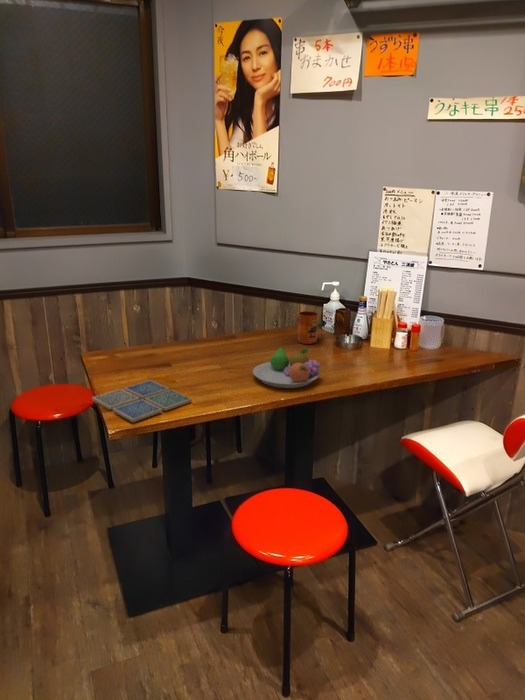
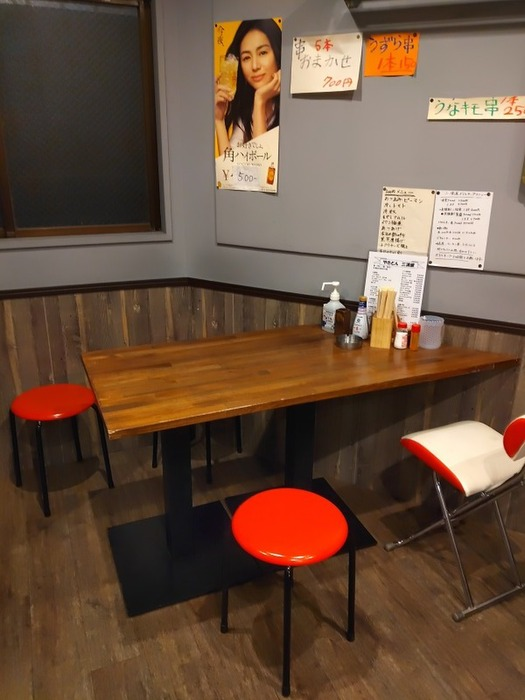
- mug [296,310,319,345]
- fruit bowl [252,346,321,389]
- drink coaster [91,379,193,423]
